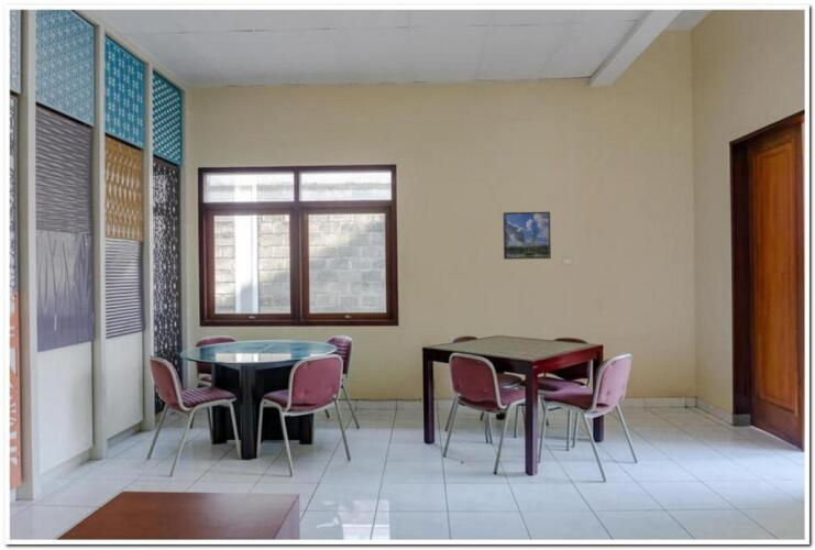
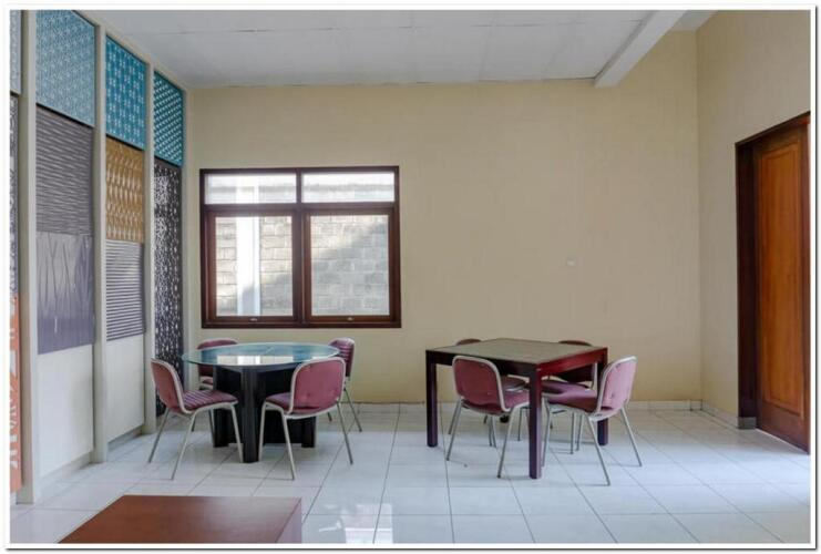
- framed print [502,211,552,261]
